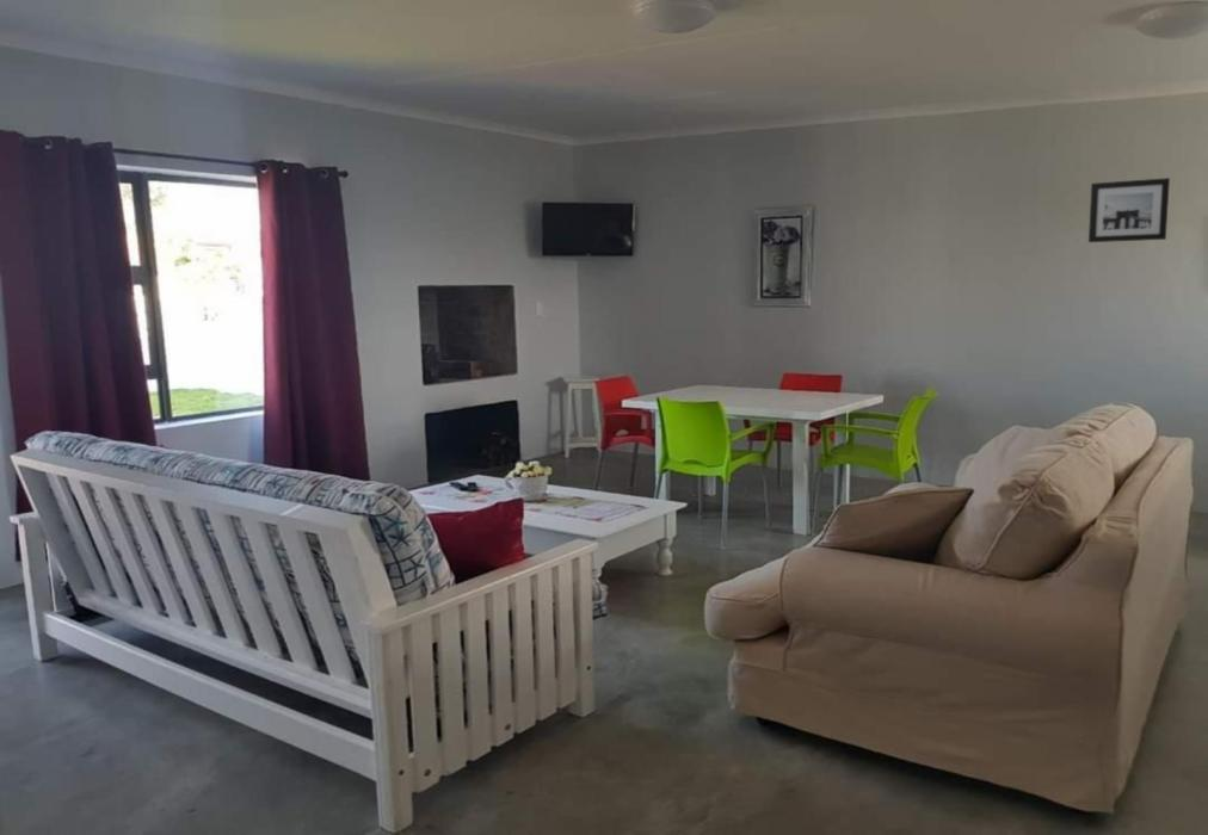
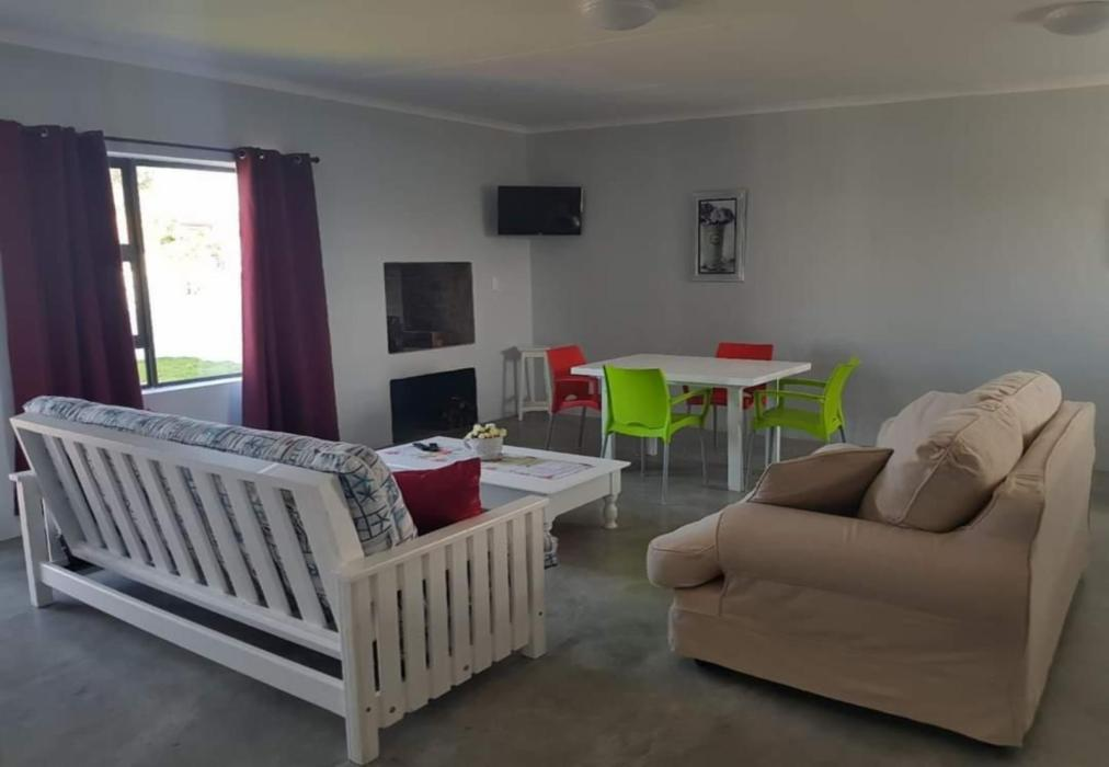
- wall art [1087,177,1171,243]
